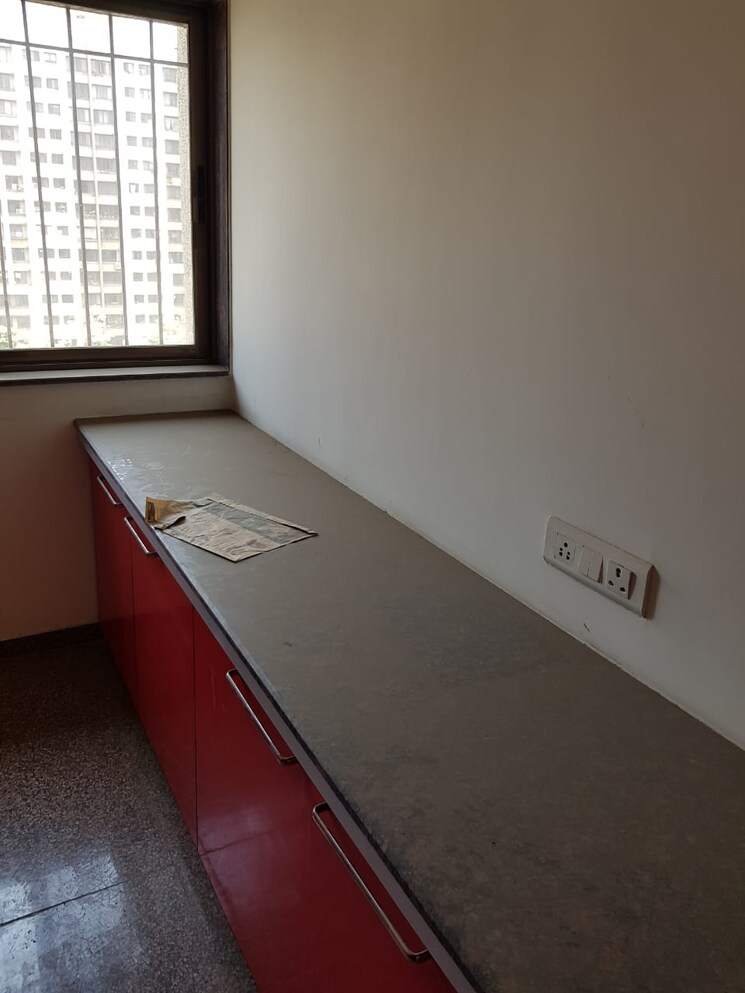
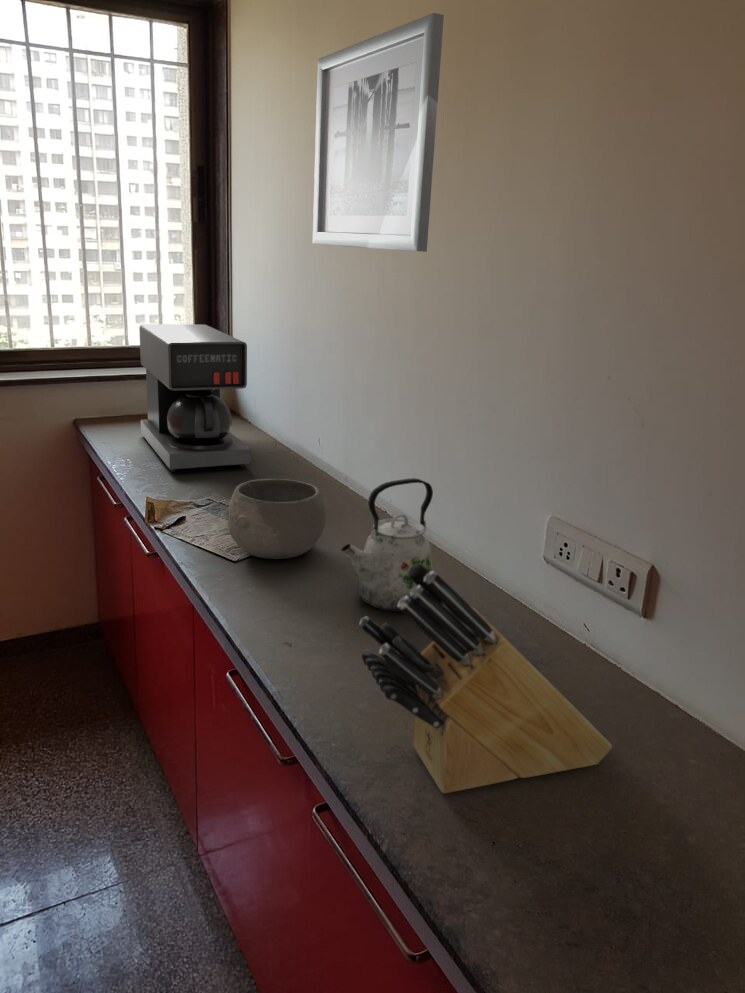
+ knife block [358,563,613,794]
+ wall art [312,12,445,253]
+ kettle [340,477,434,613]
+ coffee maker [138,323,251,473]
+ bowl [226,478,327,560]
